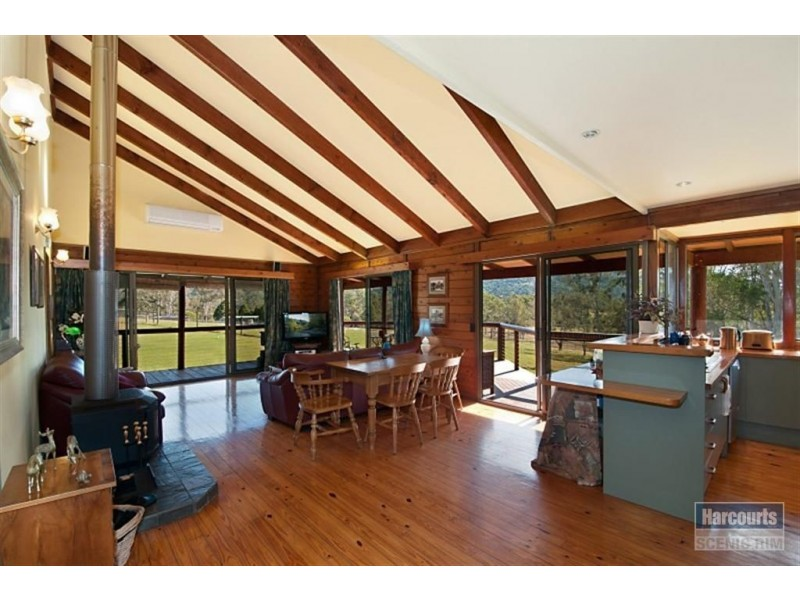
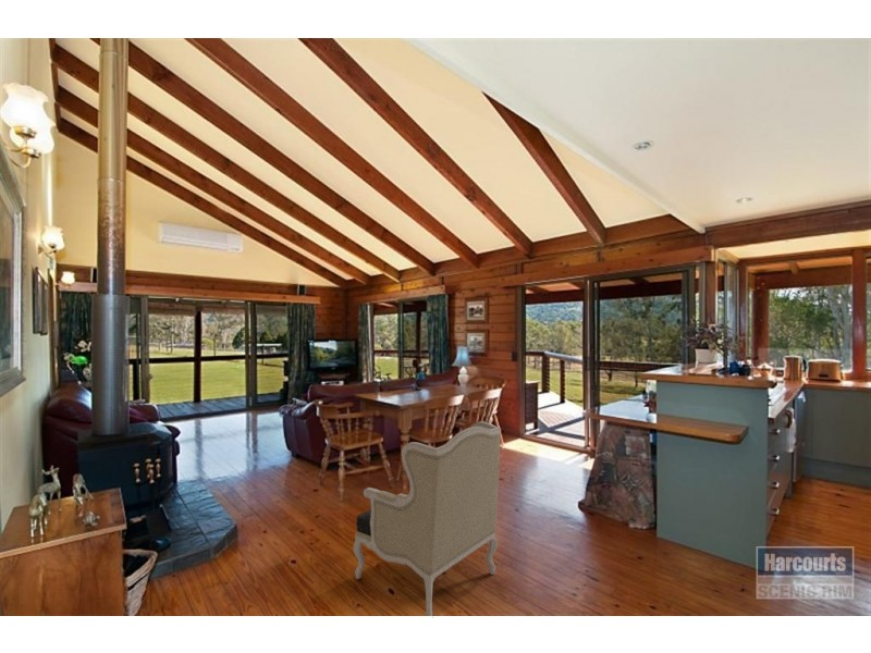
+ armchair [353,421,502,617]
